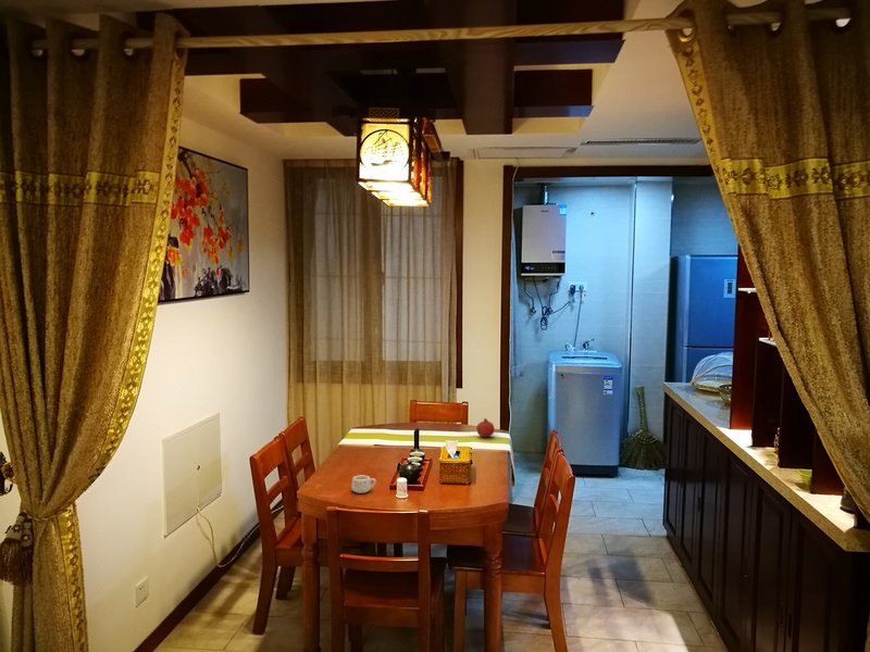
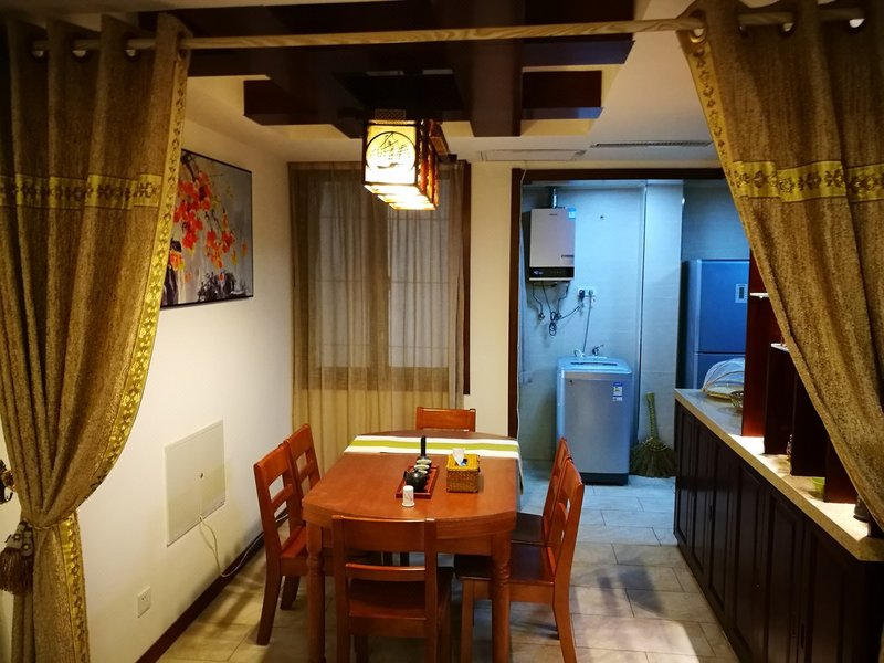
- teacup [350,474,377,494]
- fruit [475,417,496,438]
